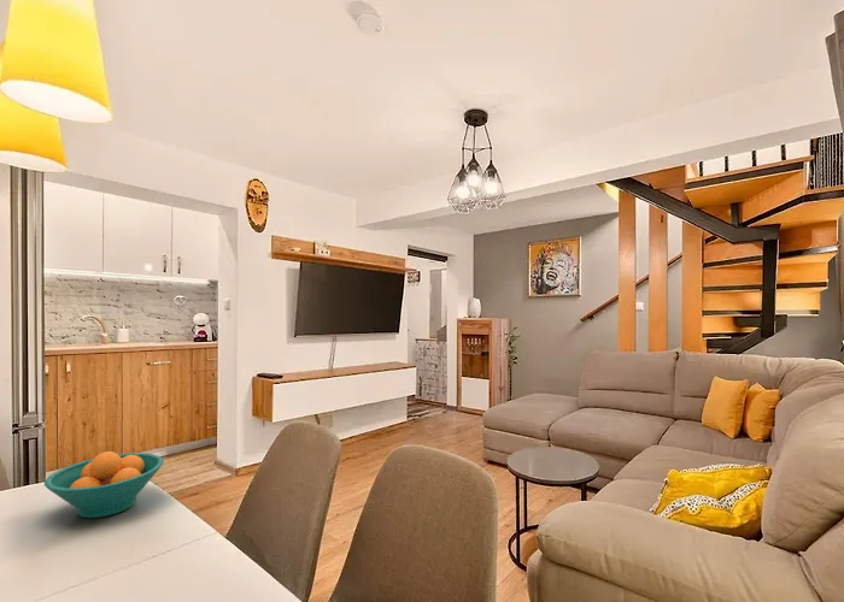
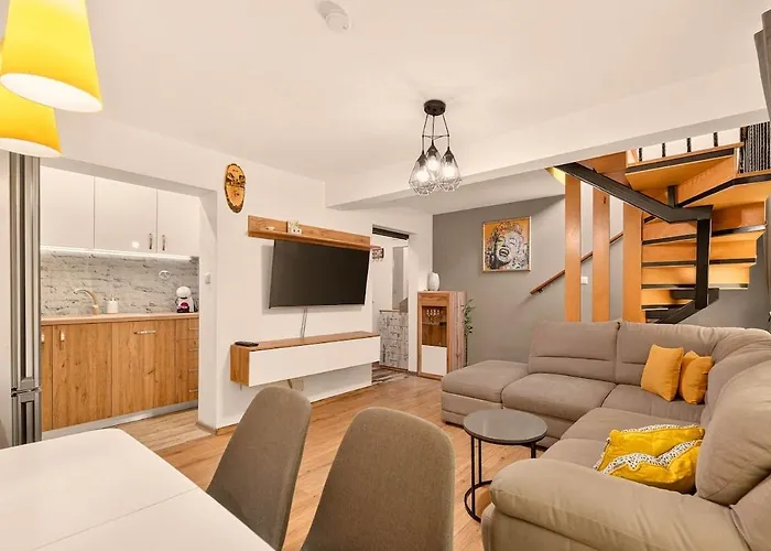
- fruit bowl [43,450,165,519]
